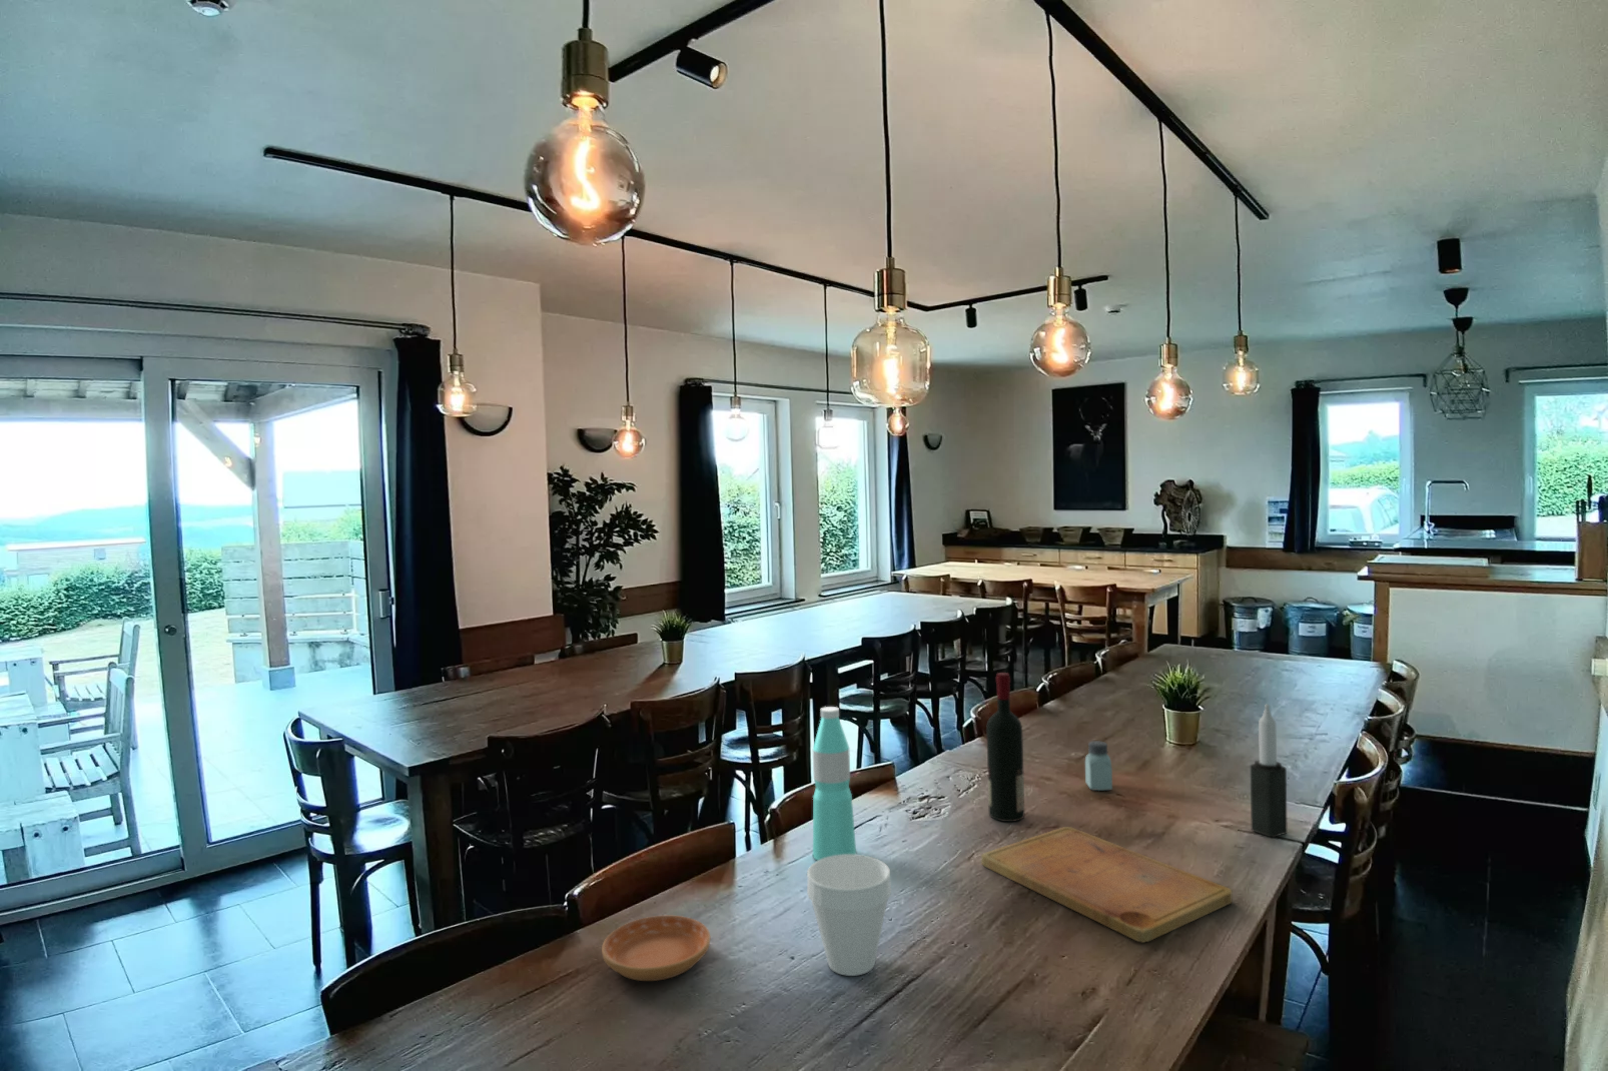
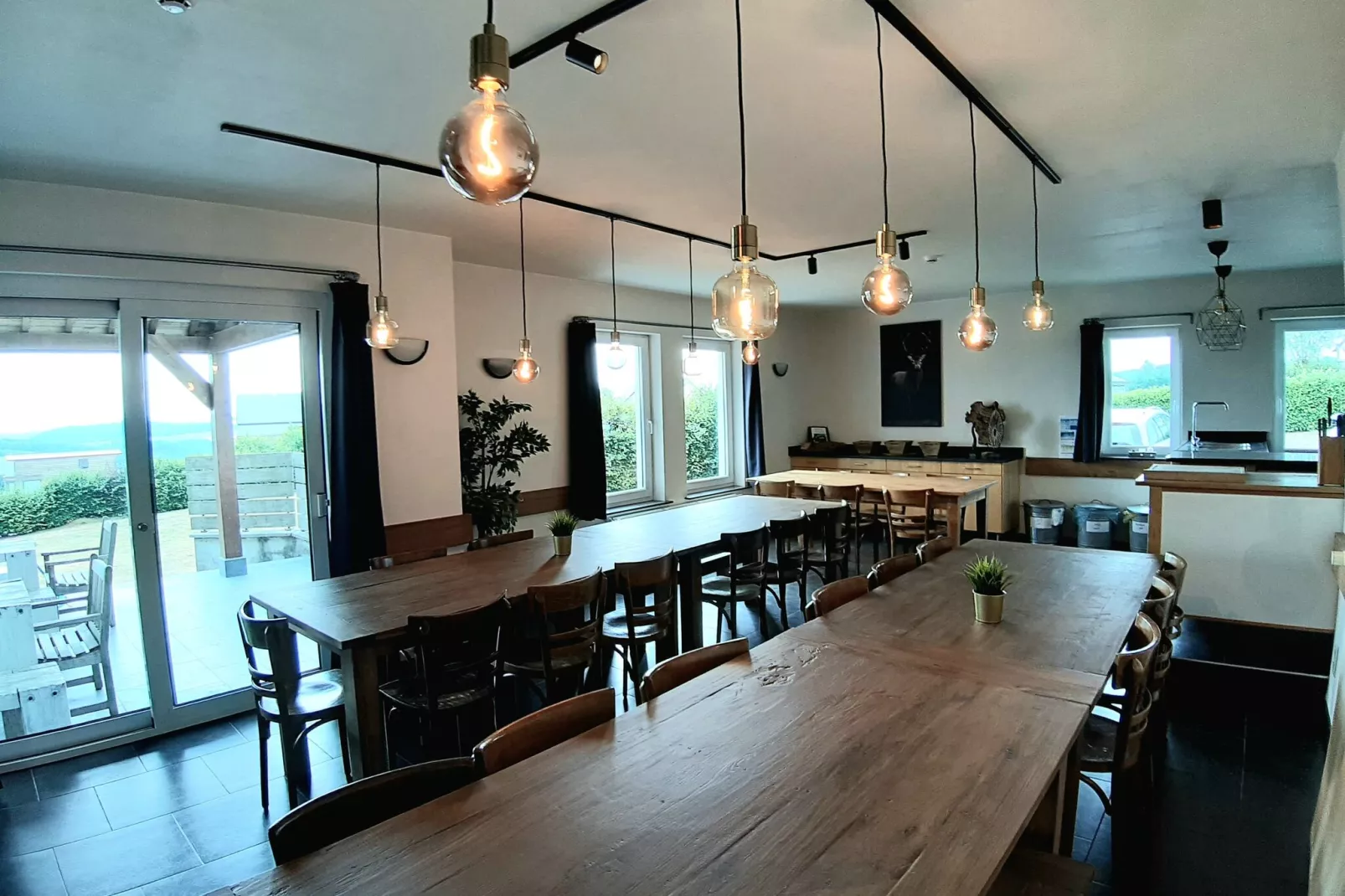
- cutting board [980,826,1233,944]
- saucer [600,914,711,981]
- cup [806,853,892,977]
- candle [1249,703,1289,838]
- alcohol [985,672,1026,822]
- water bottle [812,705,857,861]
- saltshaker [1084,740,1113,791]
